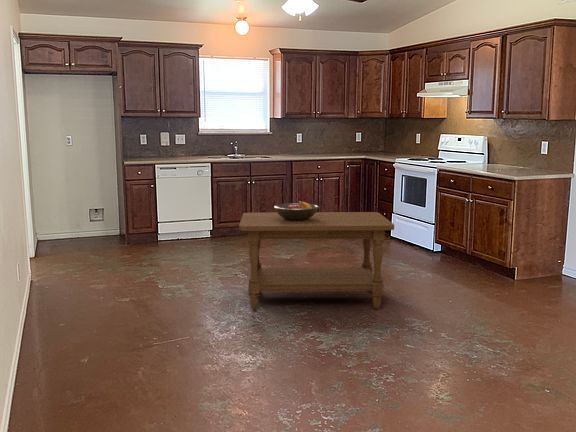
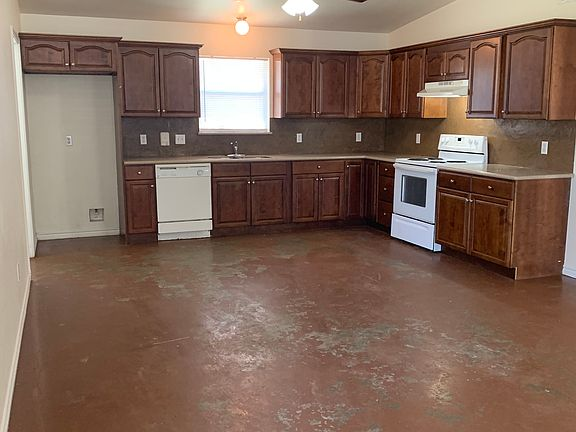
- coffee table [238,211,395,311]
- fruit bowl [273,200,320,220]
